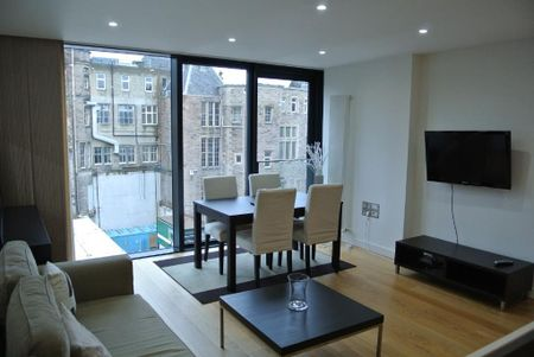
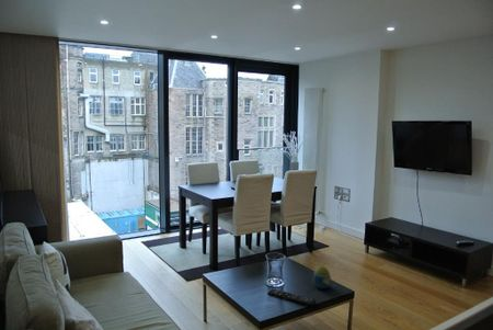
+ decorative egg [312,265,332,289]
+ remote control [266,287,317,307]
